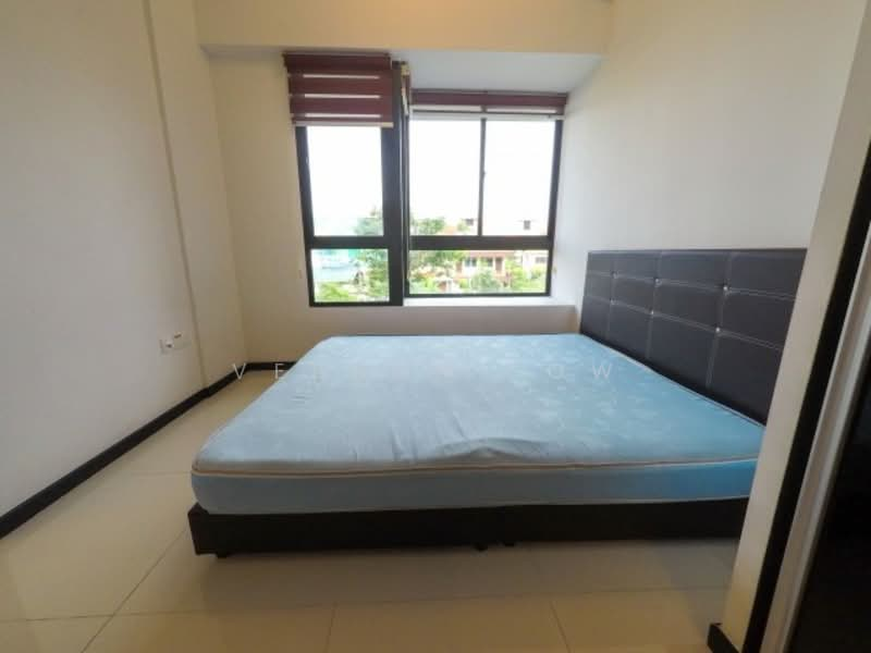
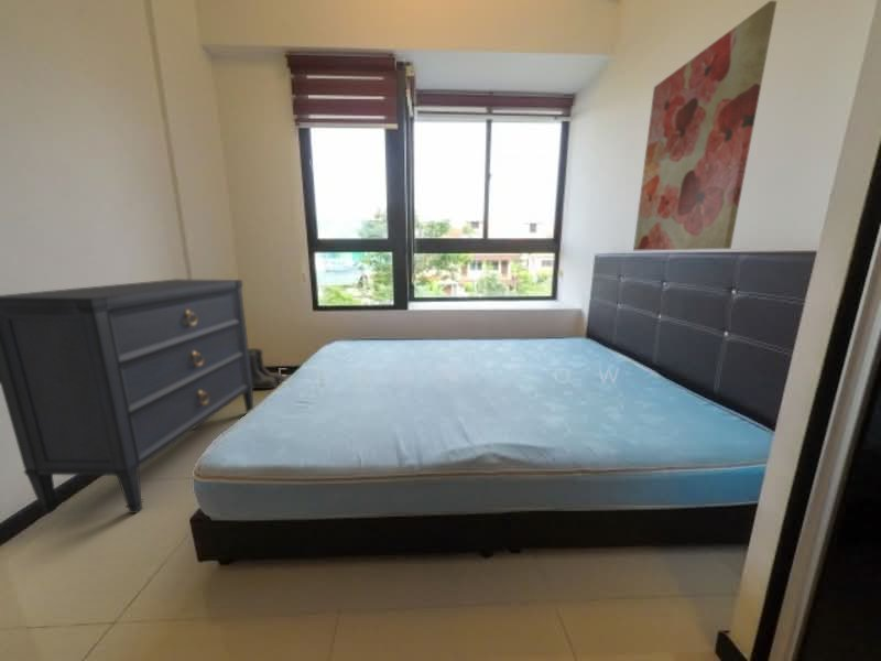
+ wall art [632,0,779,252]
+ dresser [0,278,254,514]
+ boots [249,347,285,390]
